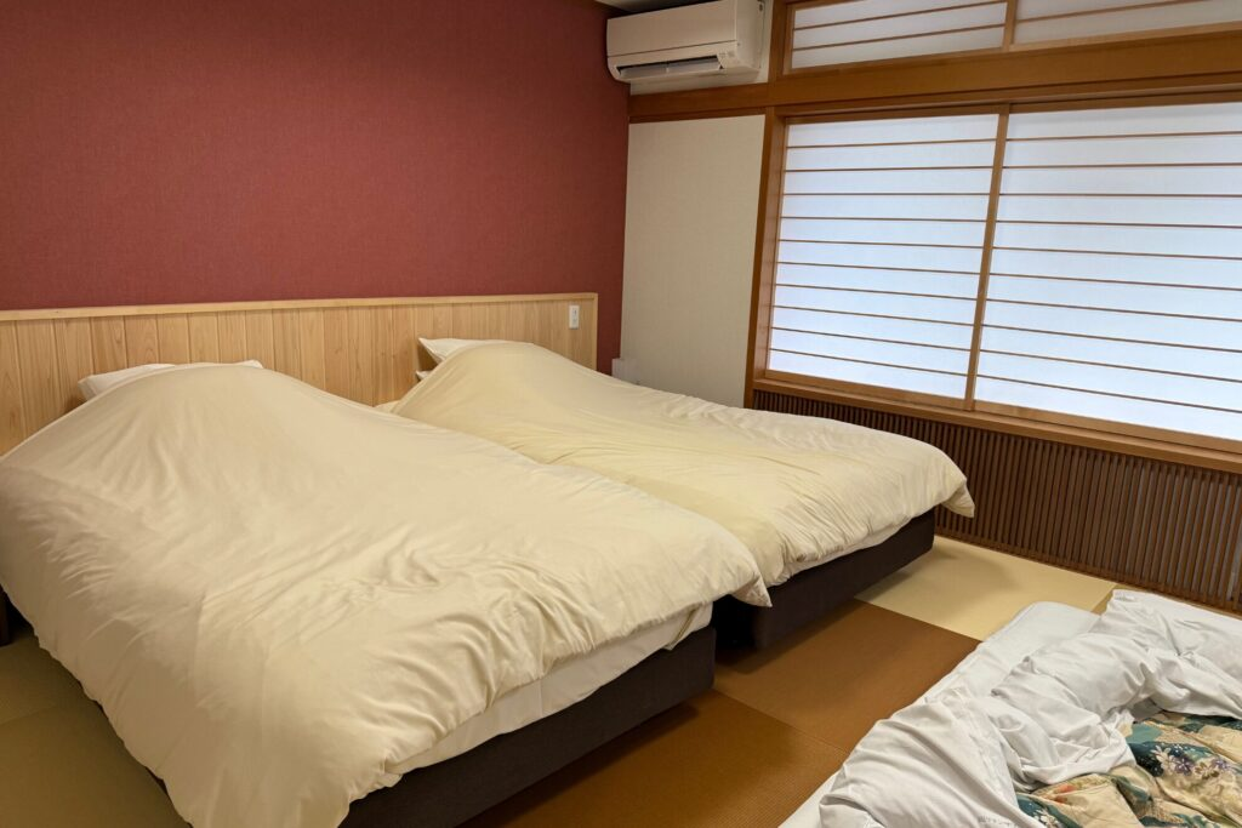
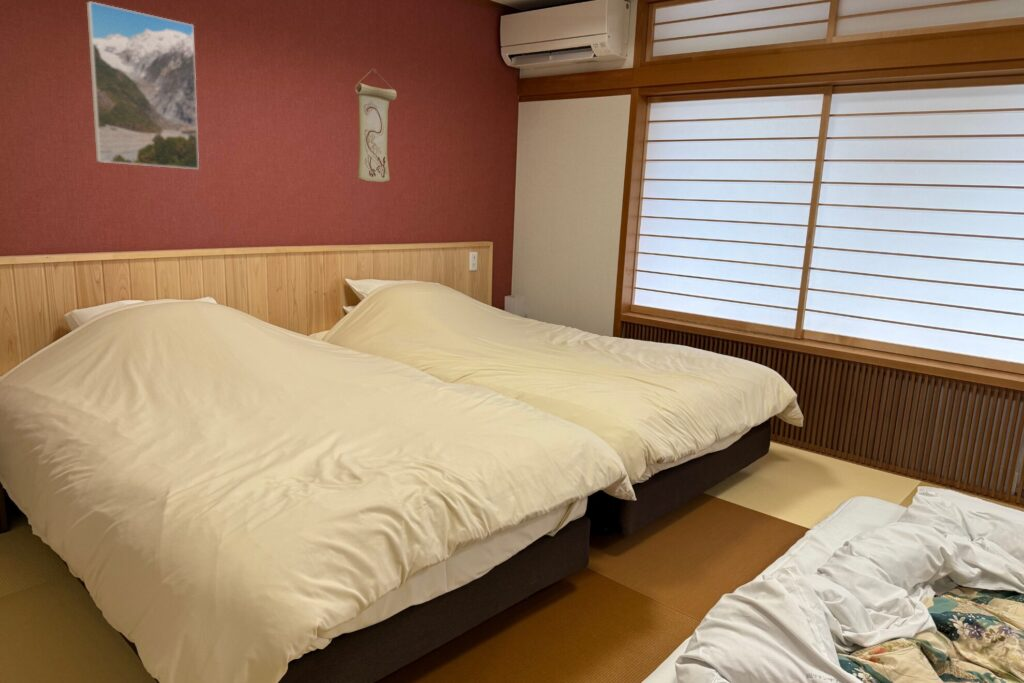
+ wall scroll [355,68,398,183]
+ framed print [86,0,200,170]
